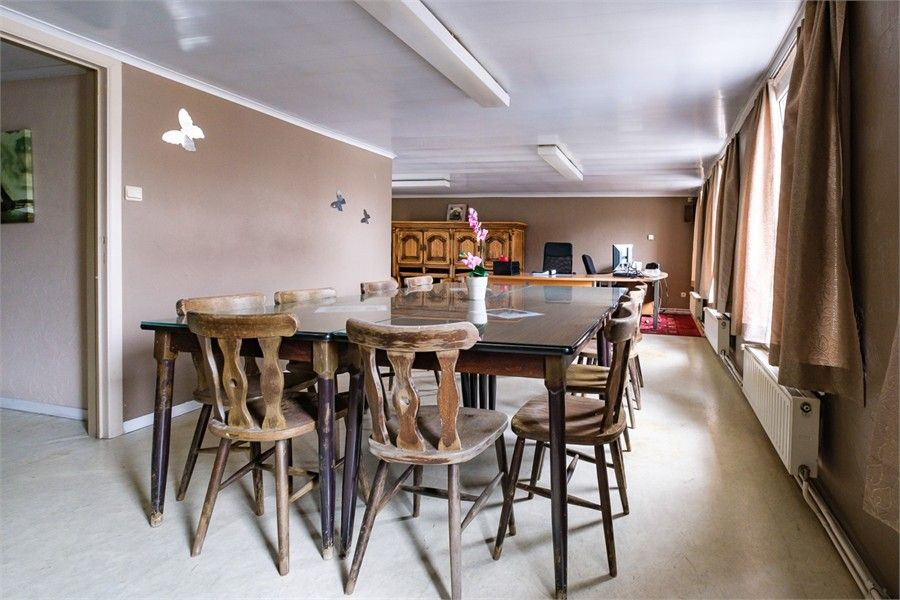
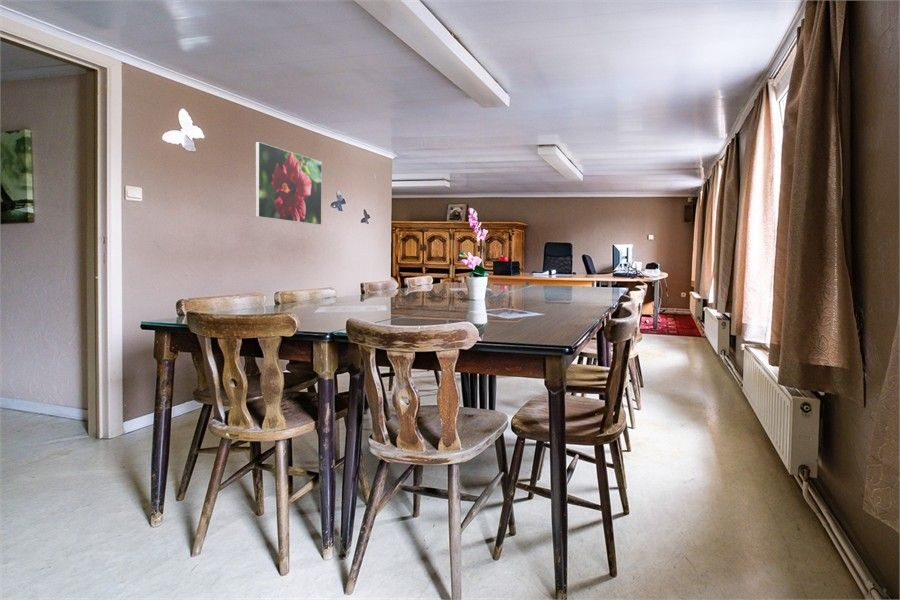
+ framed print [255,141,323,226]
